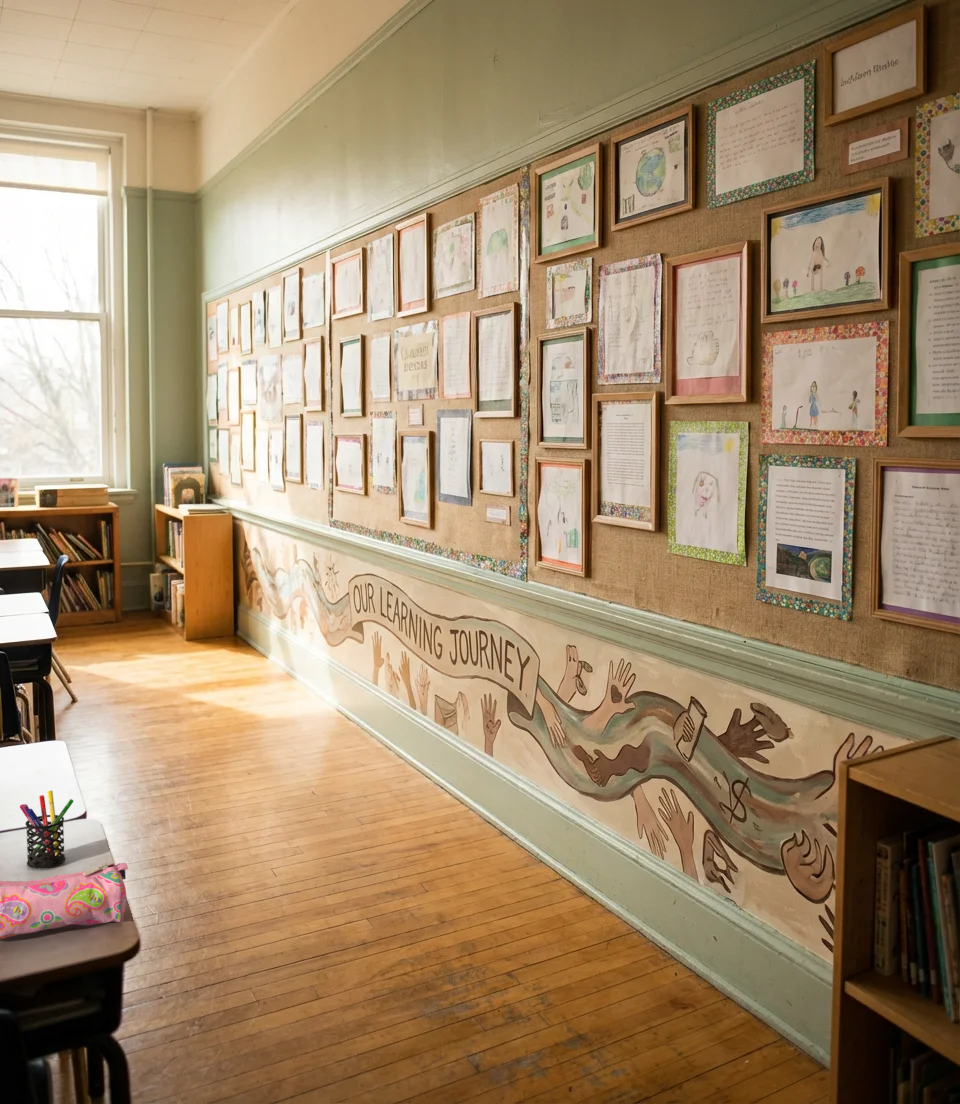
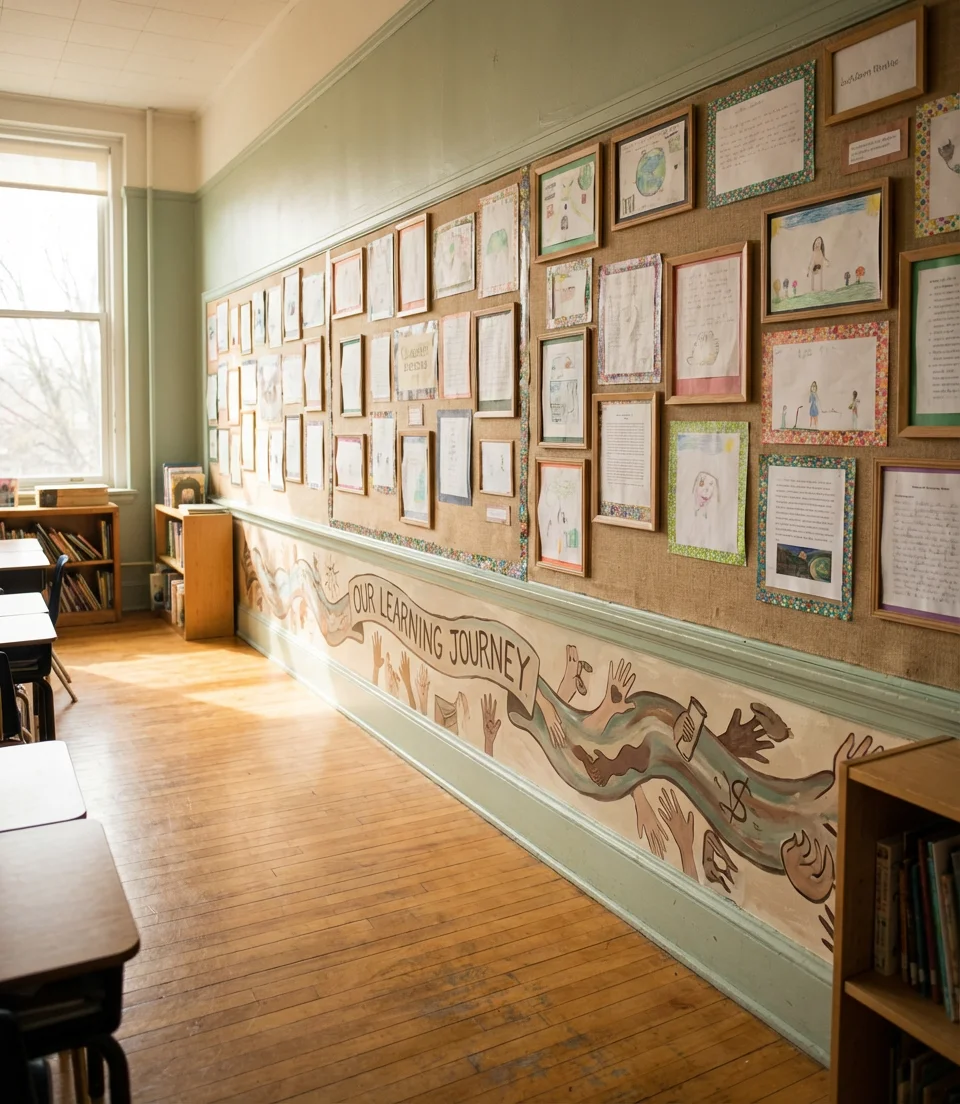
- pencil case [0,862,129,940]
- pen holder [19,790,75,869]
